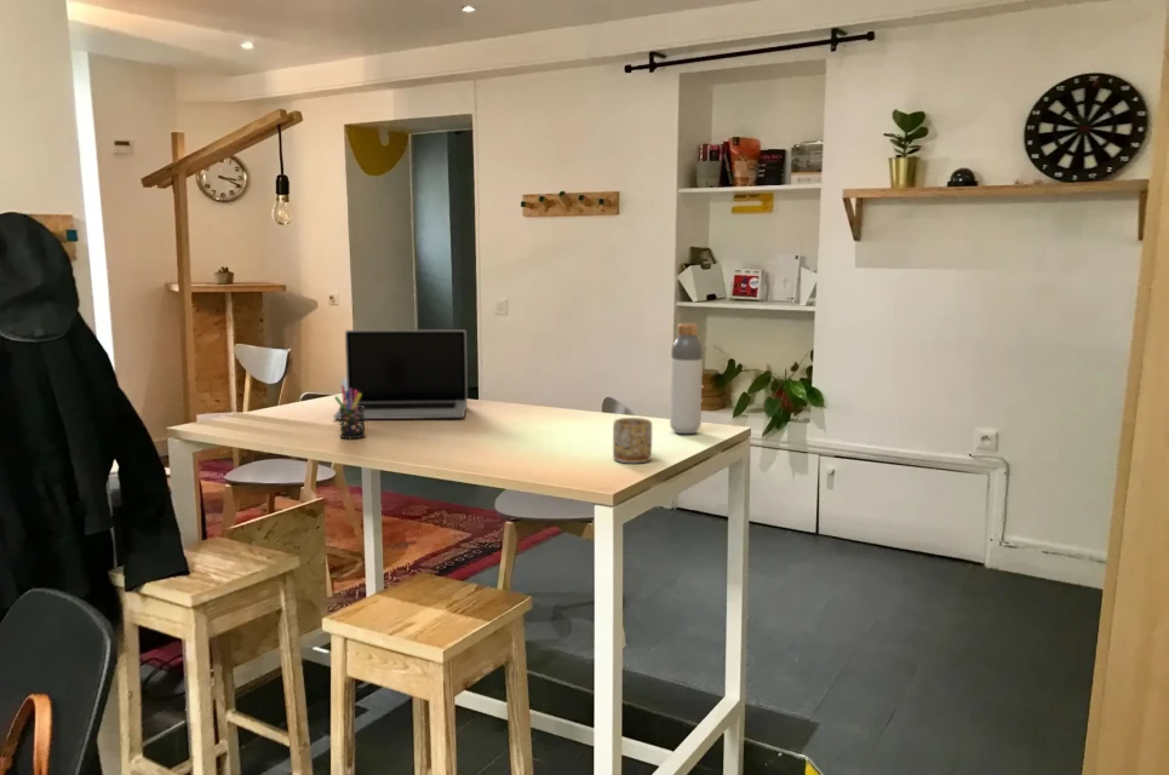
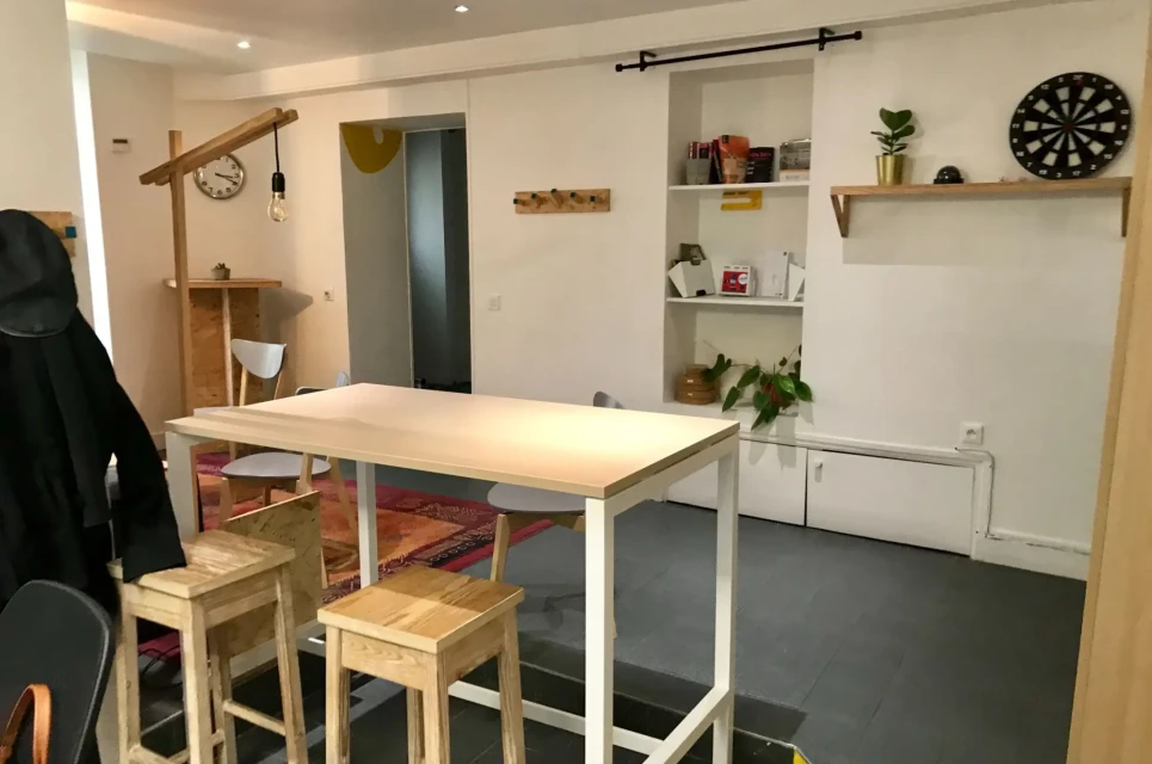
- bottle [669,322,704,435]
- pen holder [333,384,367,440]
- laptop [333,328,469,420]
- mug [612,417,653,464]
